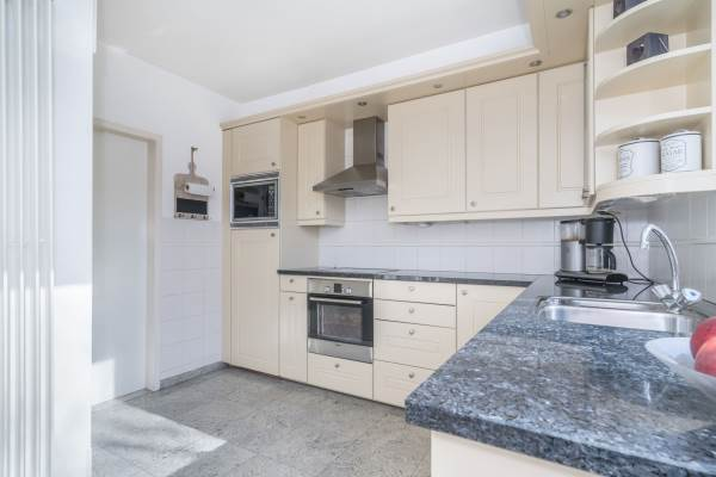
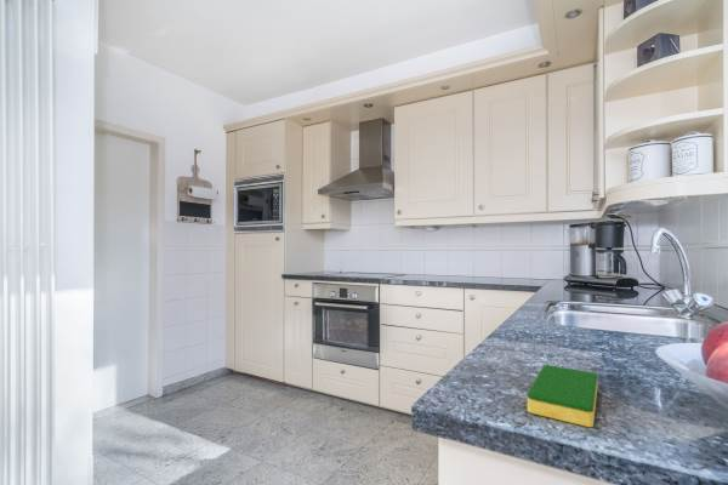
+ dish sponge [527,364,598,428]
